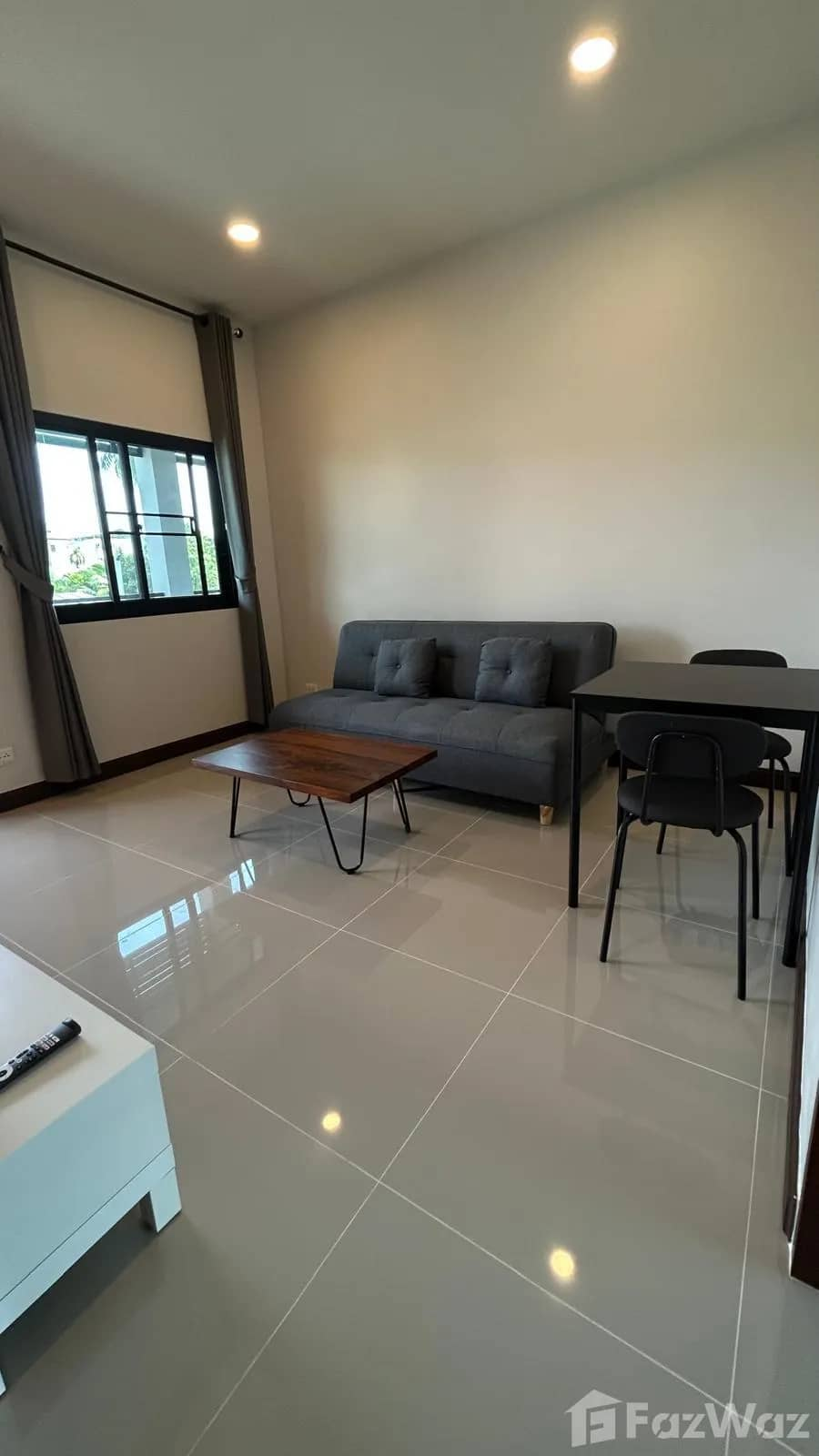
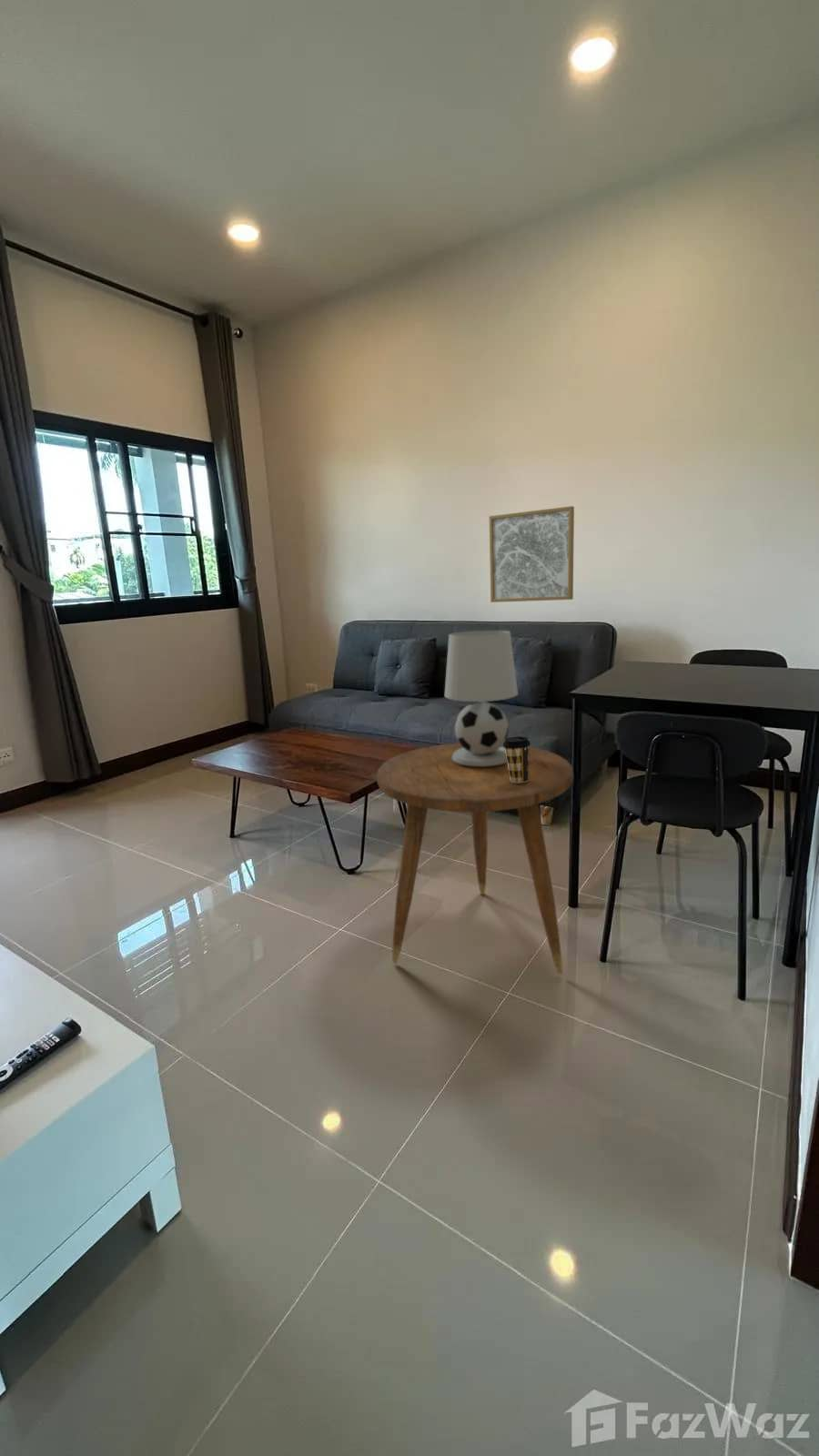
+ wall art [489,505,575,603]
+ table lamp [443,630,519,766]
+ coffee cup [502,736,531,784]
+ side table [376,742,574,975]
